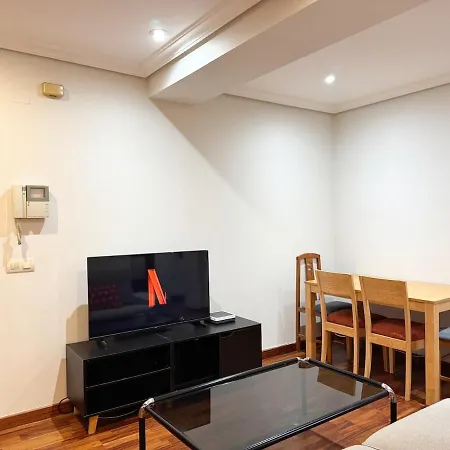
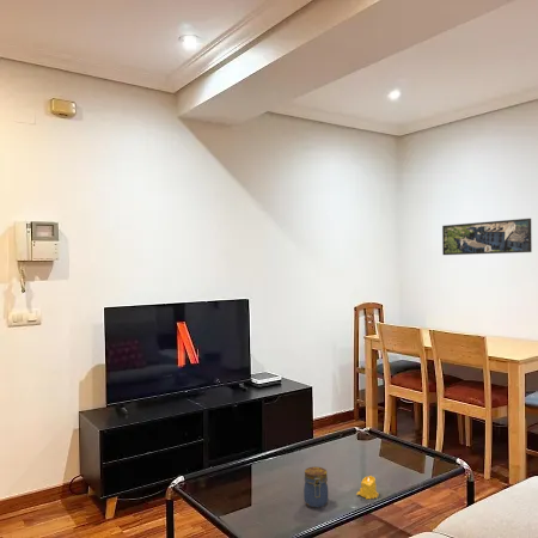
+ candle [355,475,380,501]
+ jar [302,466,329,508]
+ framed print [441,218,533,256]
